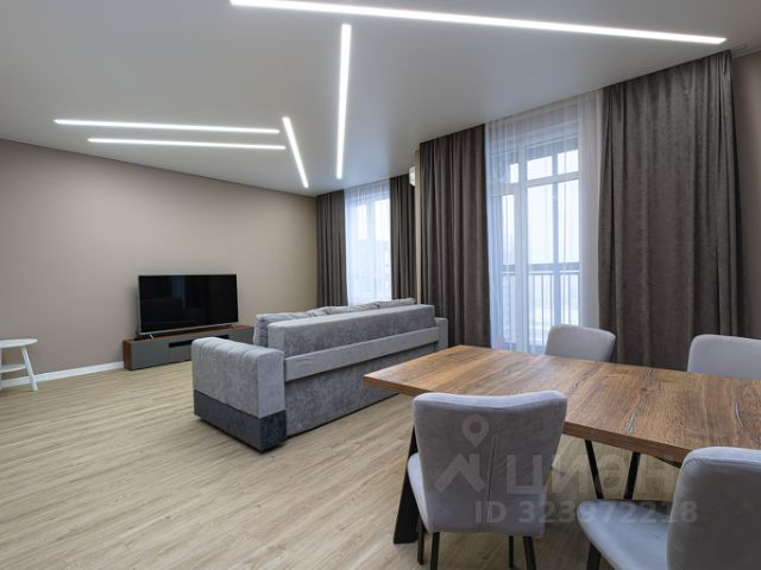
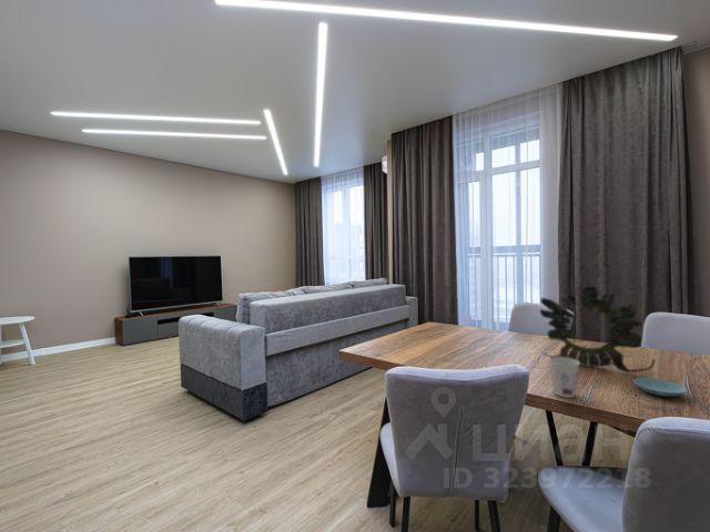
+ plant [538,284,657,374]
+ saucer [632,377,689,398]
+ cup [547,357,580,399]
